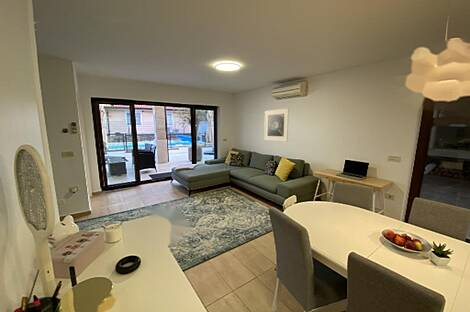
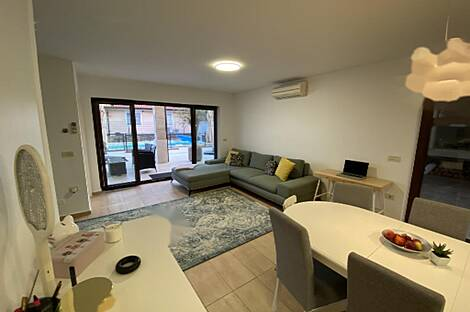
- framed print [263,108,290,142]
